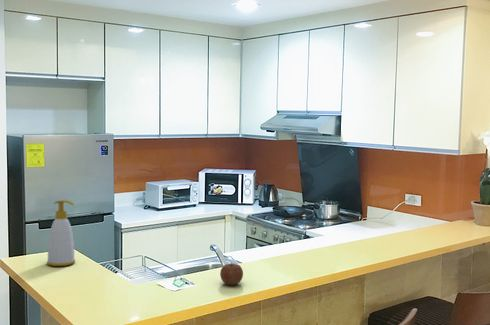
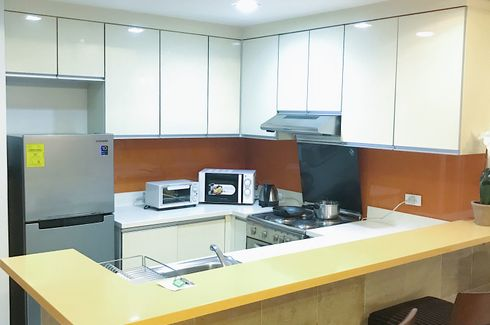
- apple [219,262,244,286]
- soap bottle [46,199,76,267]
